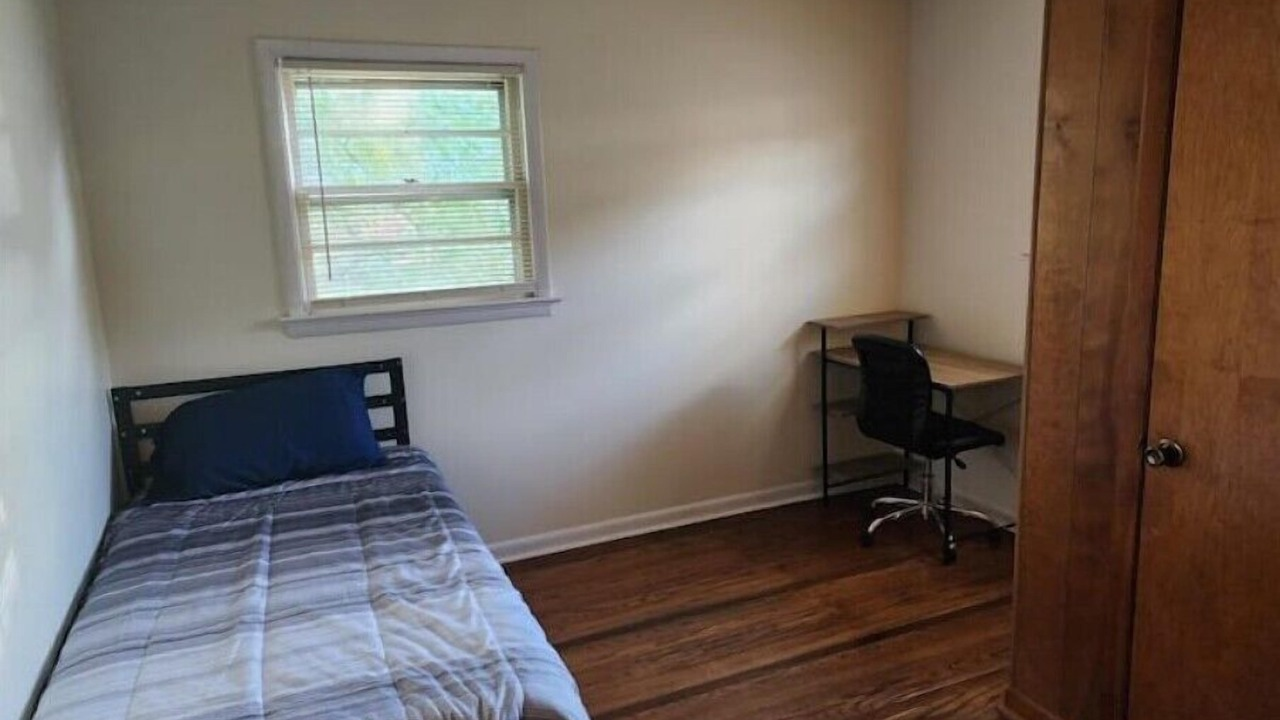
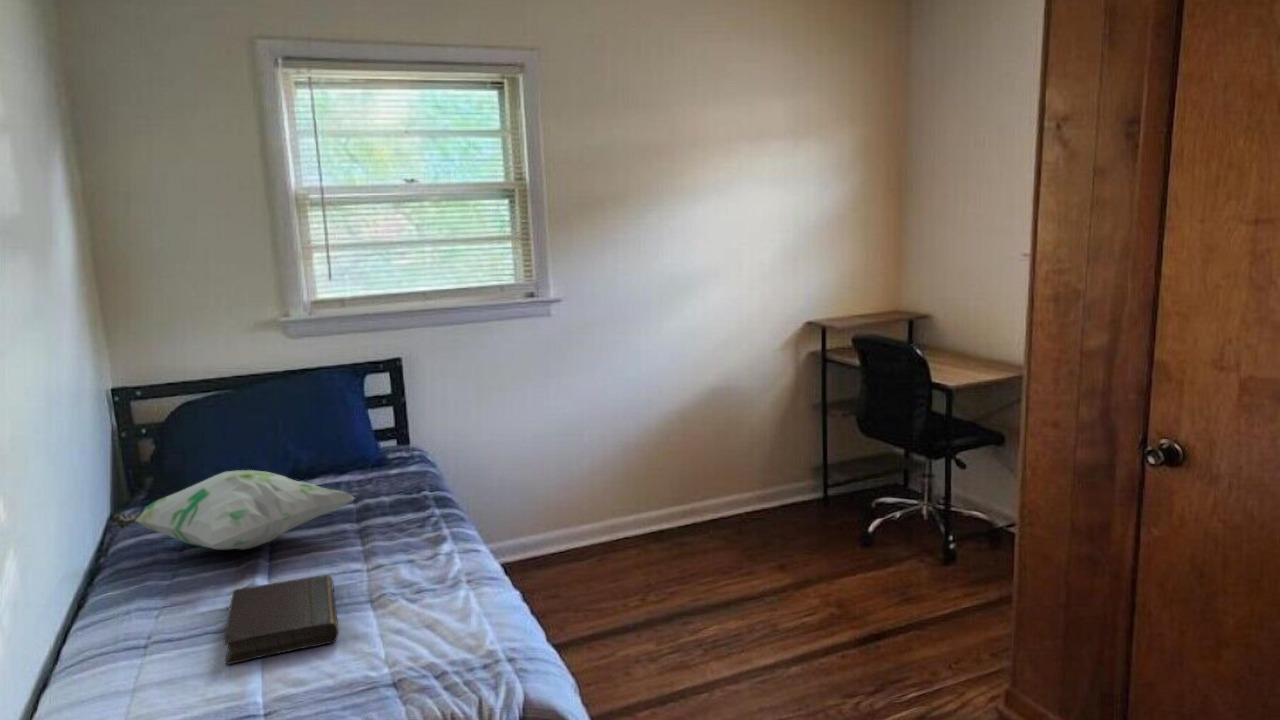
+ decorative pillow [109,469,356,551]
+ book [222,574,340,666]
